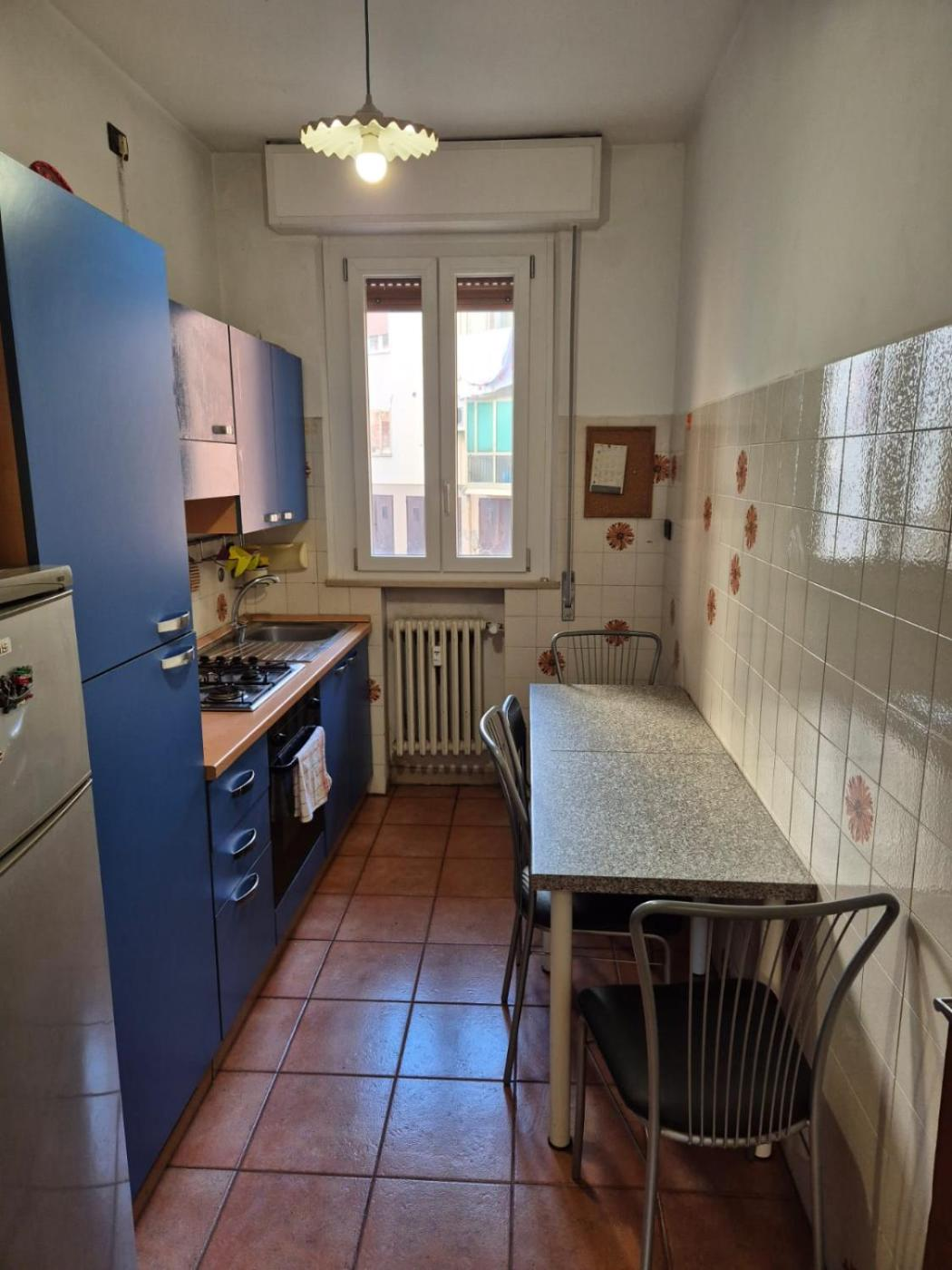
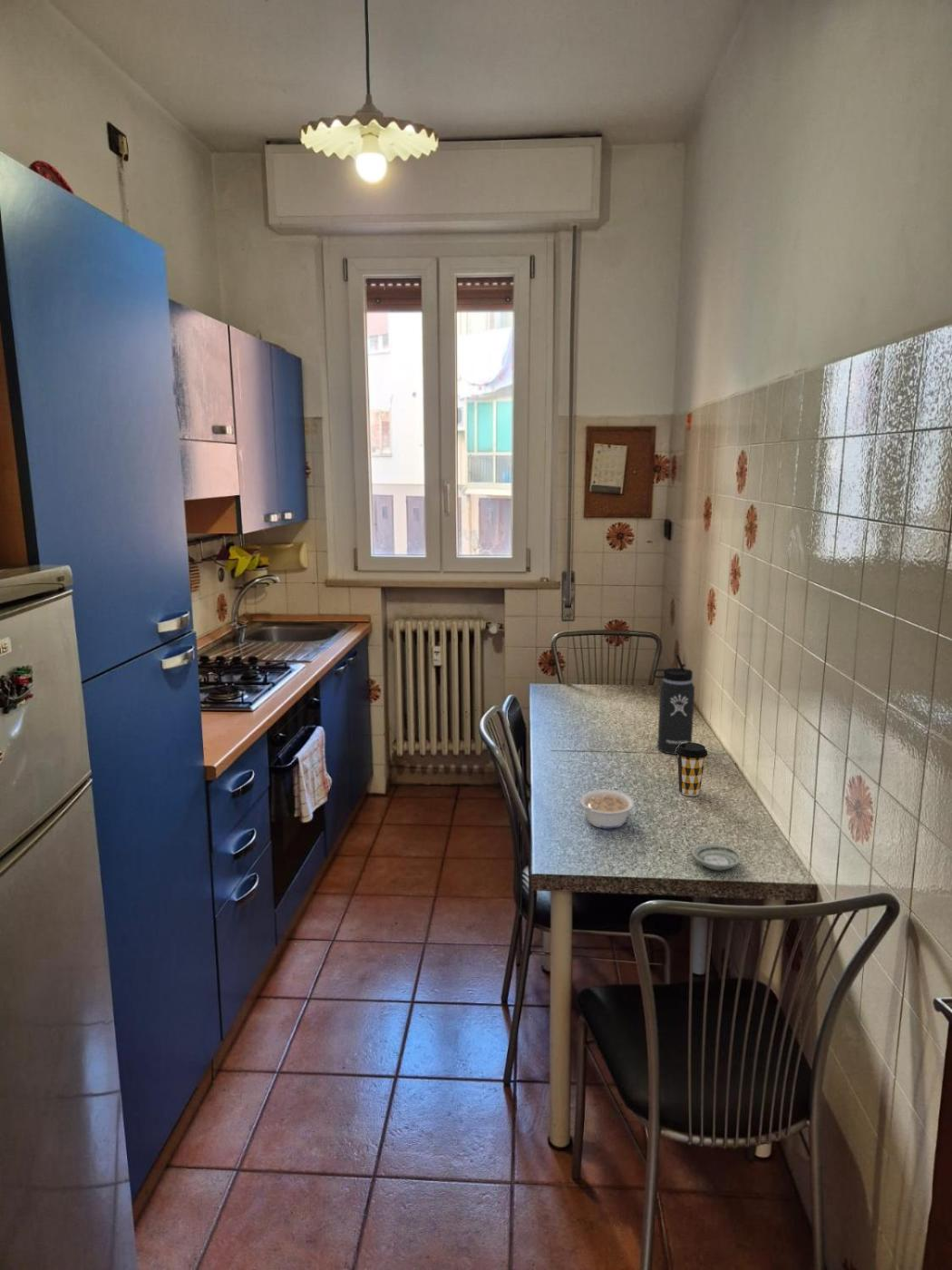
+ coffee cup [675,742,708,796]
+ saucer [691,843,742,871]
+ thermos bottle [652,654,695,756]
+ legume [579,788,635,830]
